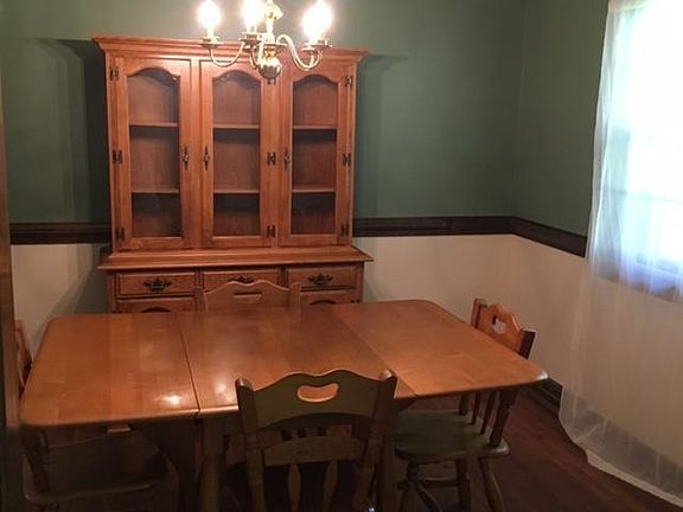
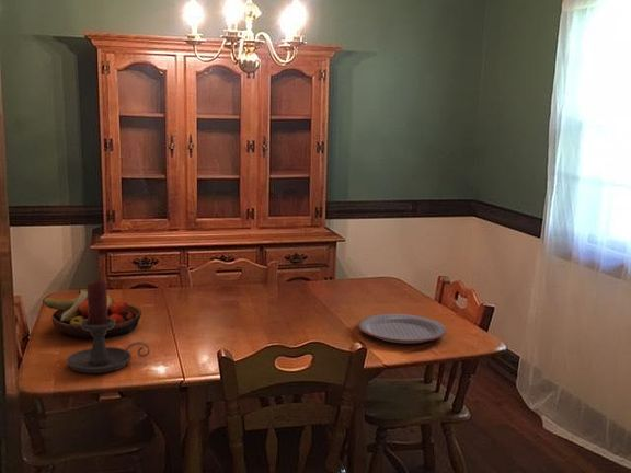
+ candle holder [66,280,151,374]
+ plate [357,313,448,345]
+ fruit bowl [42,288,142,339]
